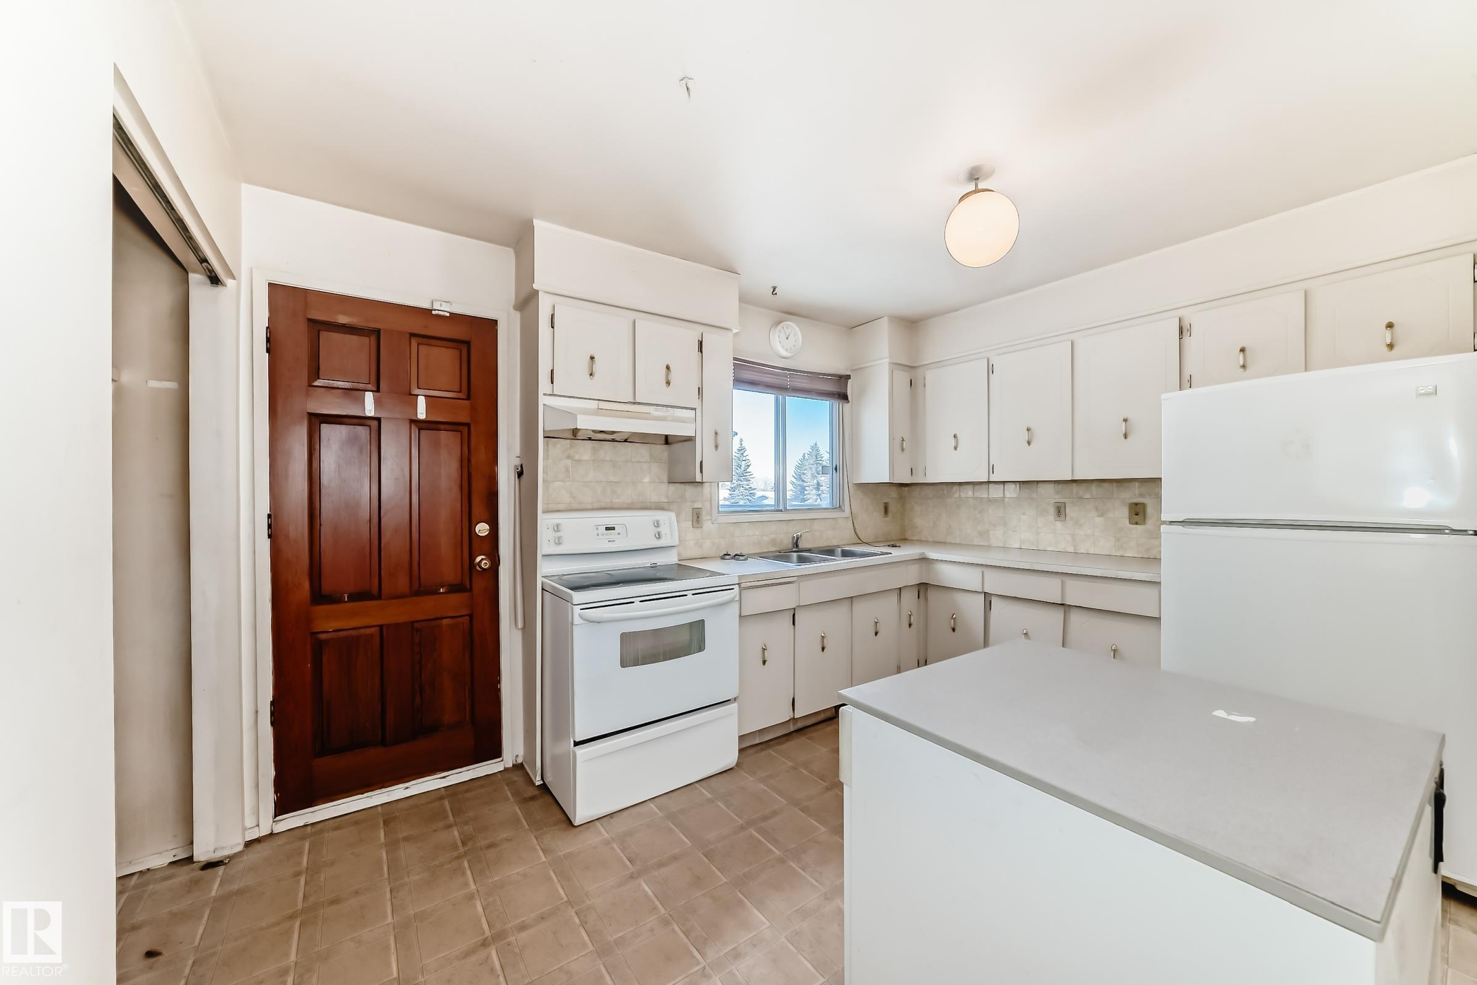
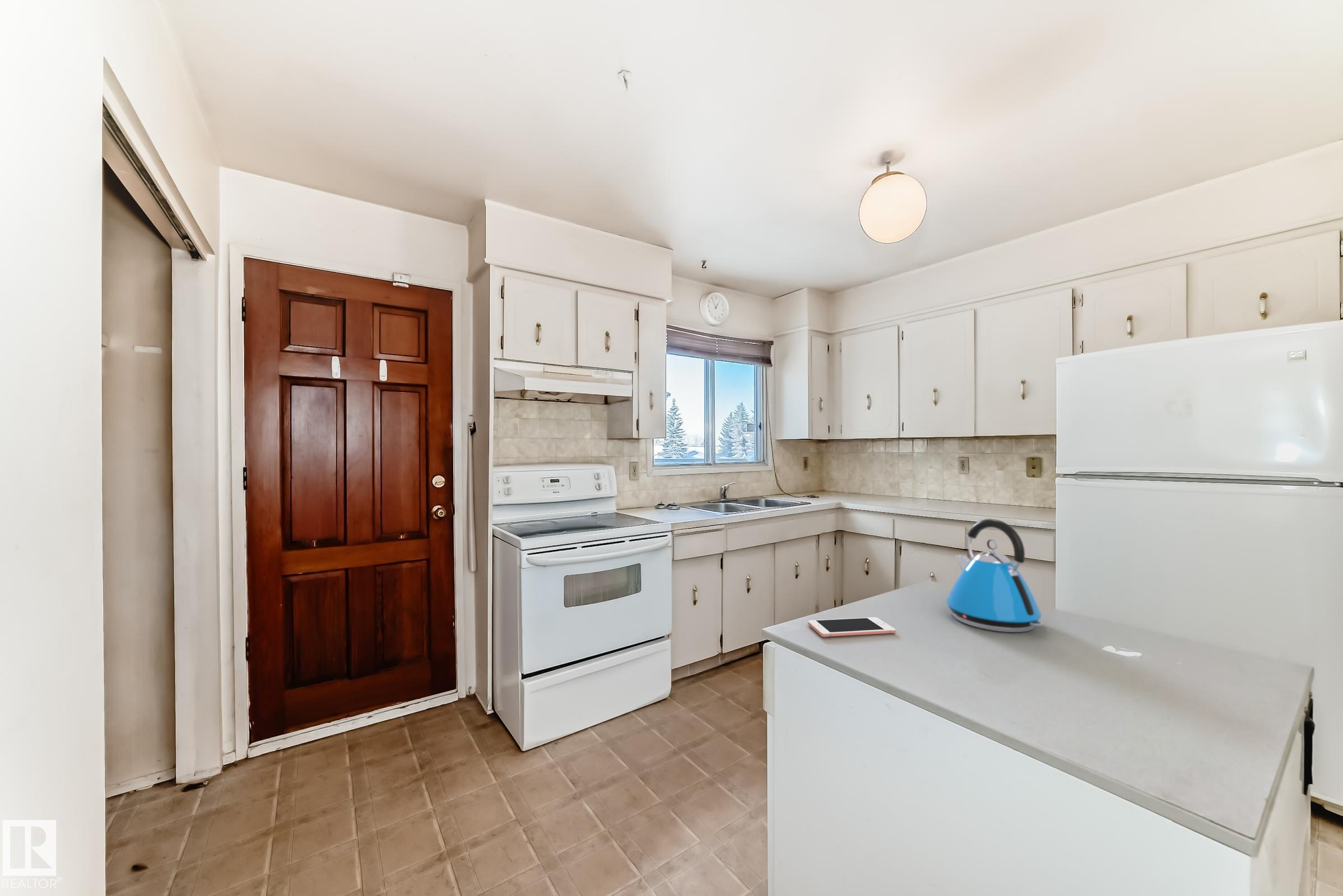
+ cell phone [807,617,896,637]
+ kettle [946,518,1043,633]
